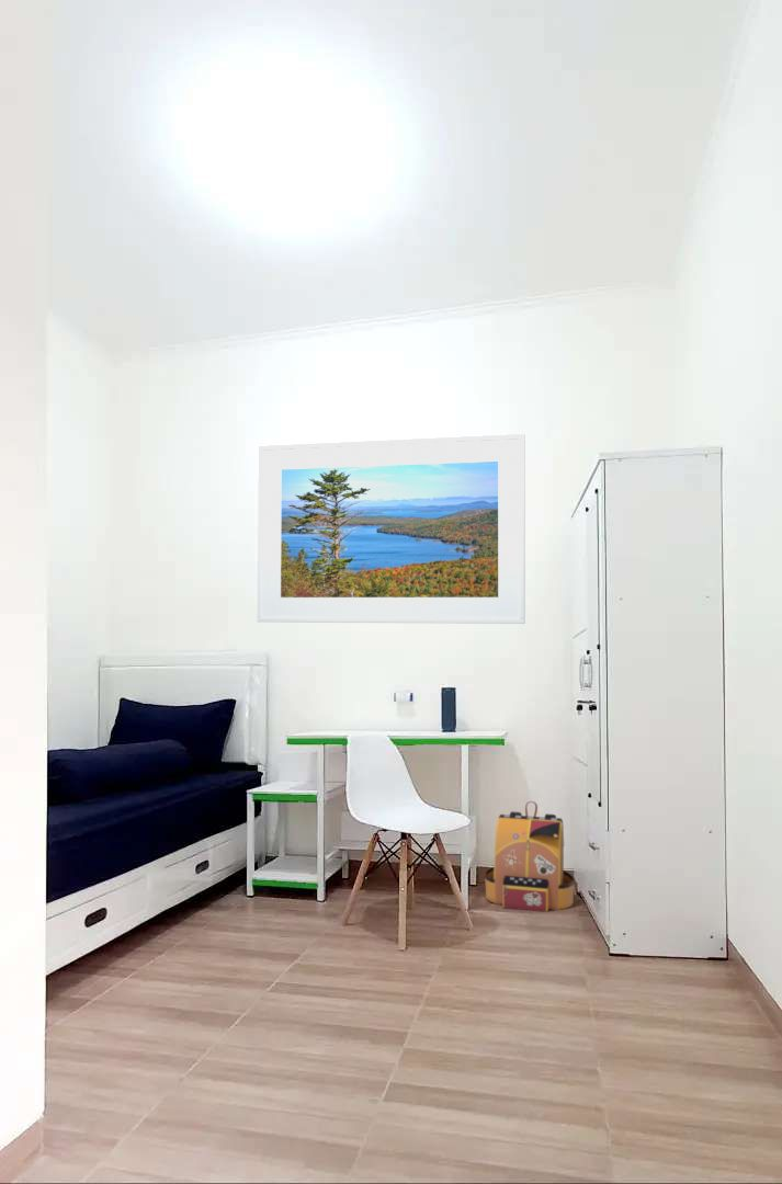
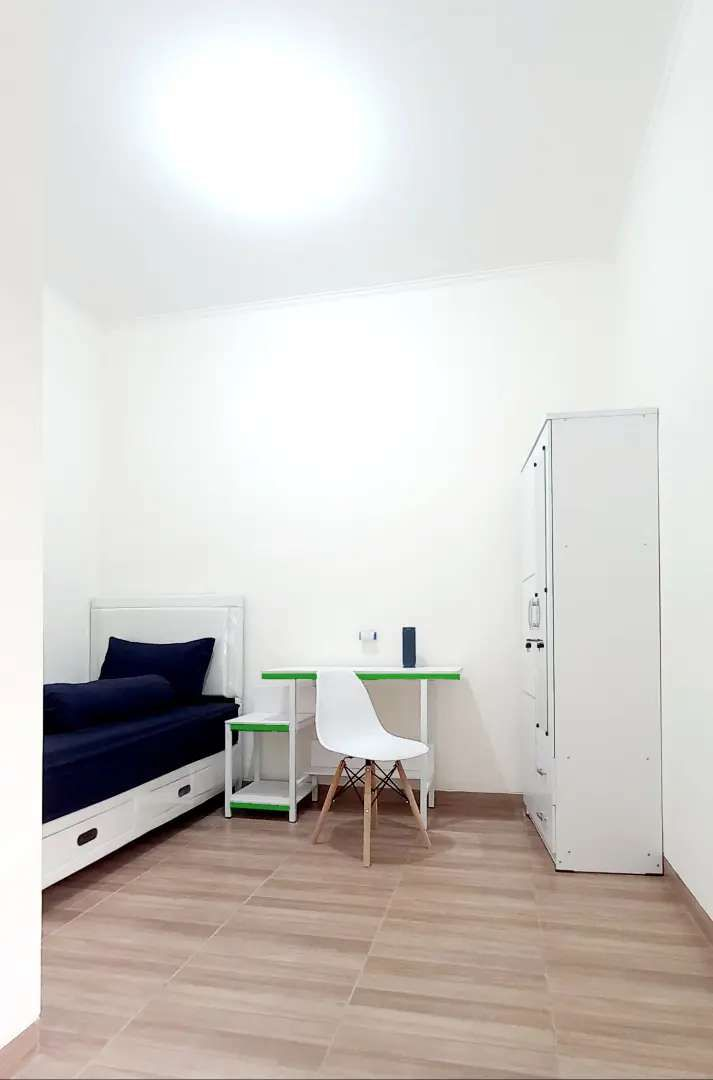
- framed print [257,433,526,625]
- backpack [484,800,576,913]
